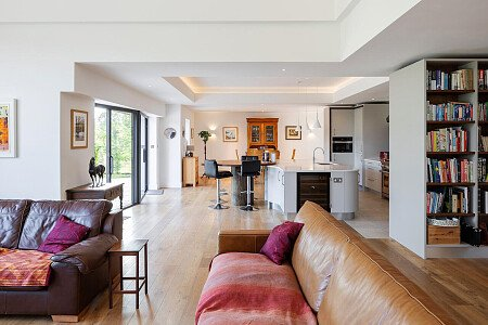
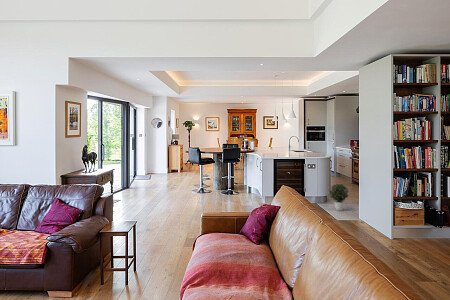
+ potted plant [329,183,350,212]
